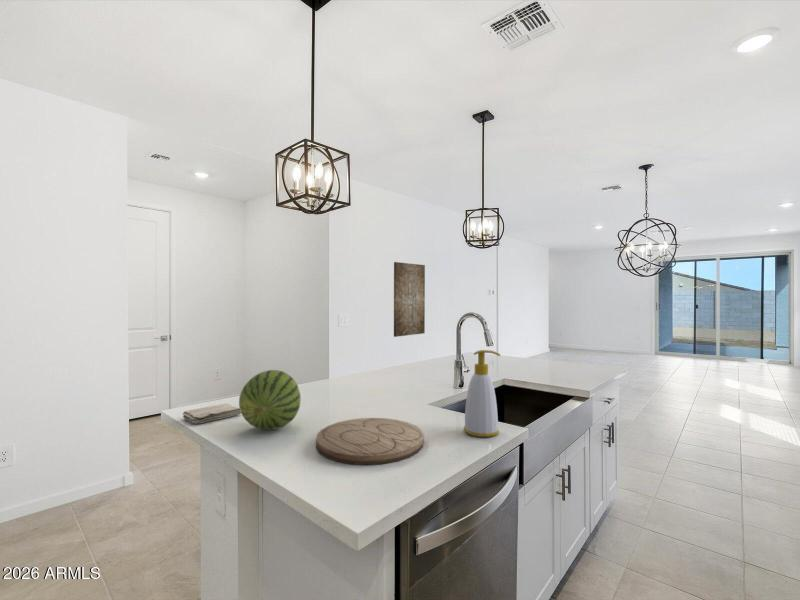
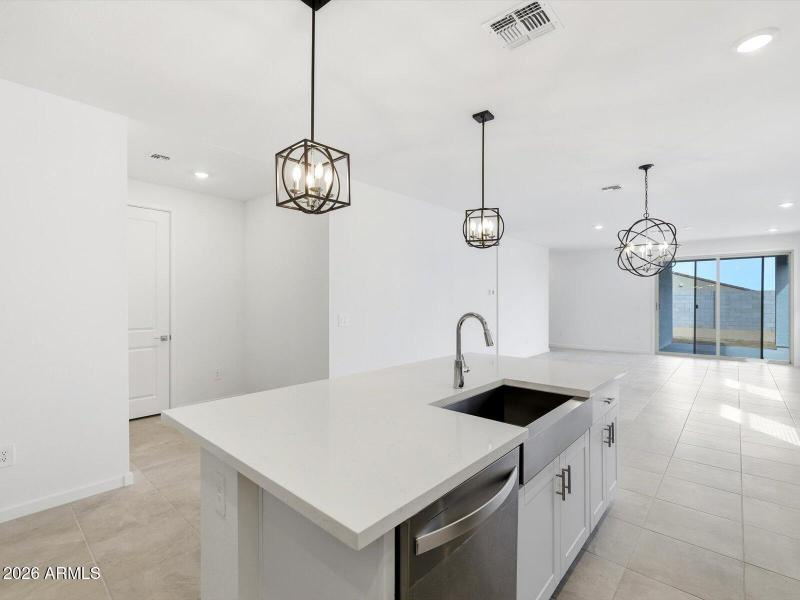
- washcloth [182,403,241,425]
- wall art [393,261,426,338]
- cutting board [315,417,425,466]
- soap bottle [463,349,501,438]
- fruit [238,369,302,431]
